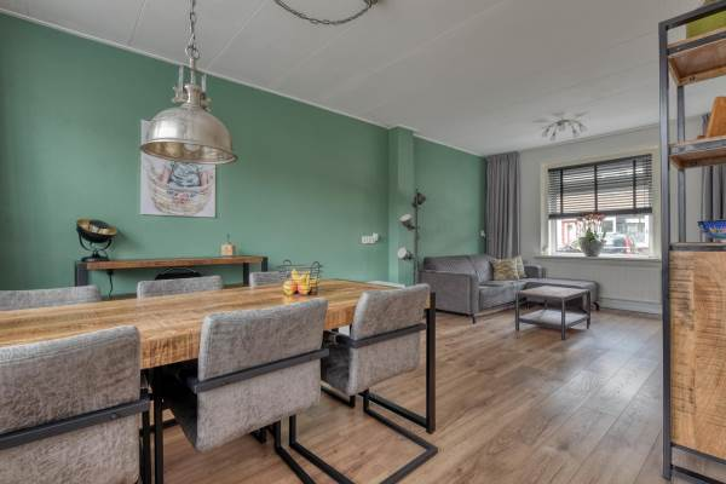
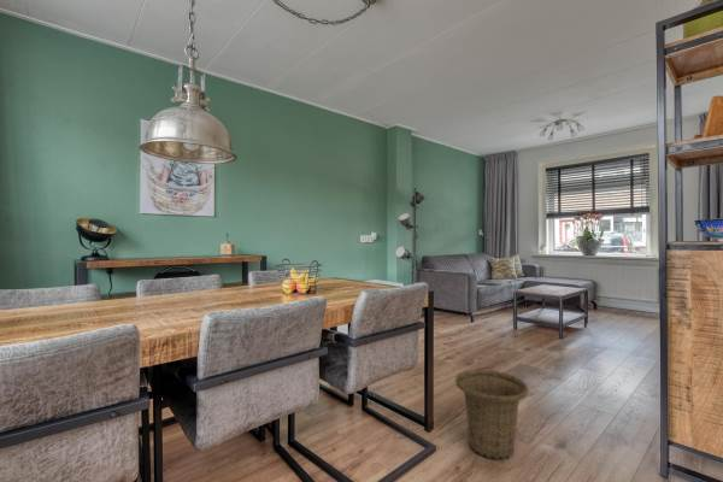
+ basket [454,369,530,460]
